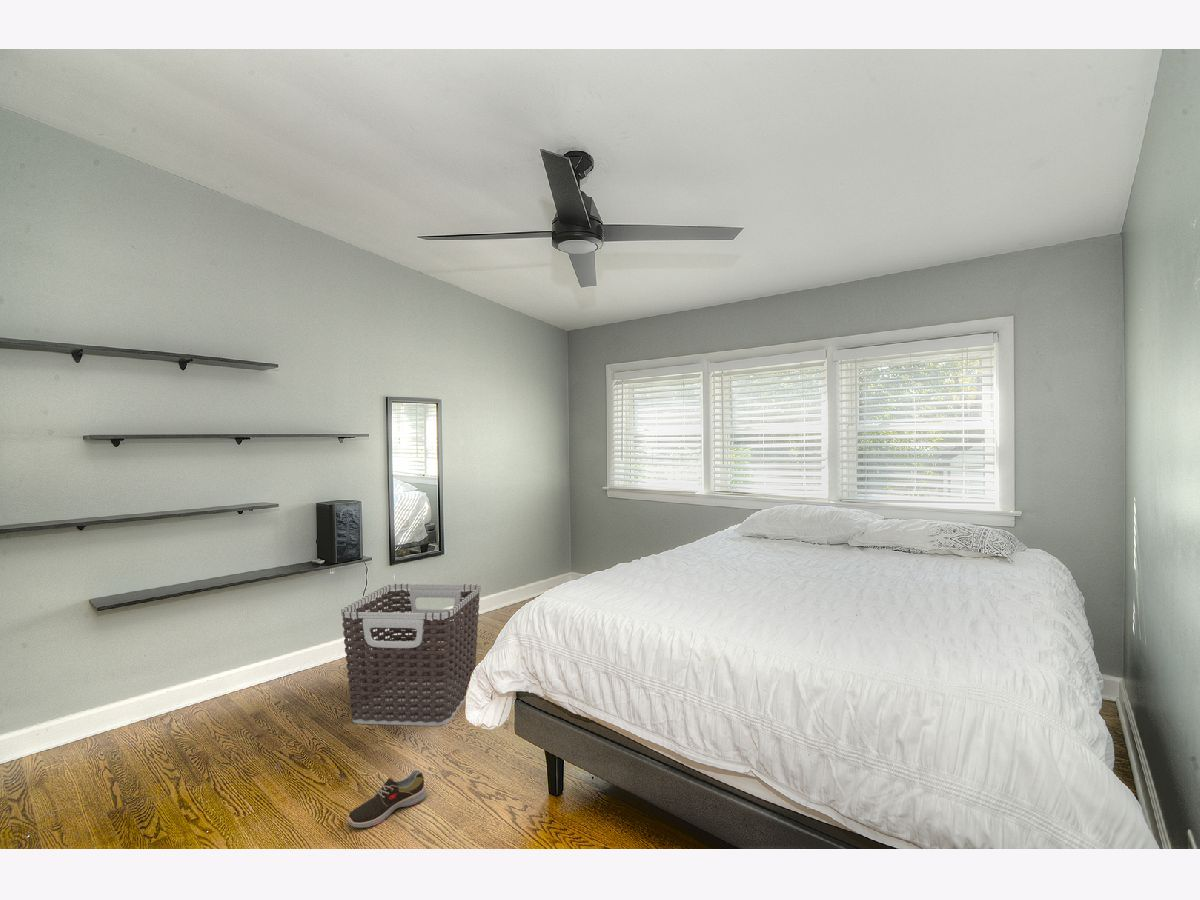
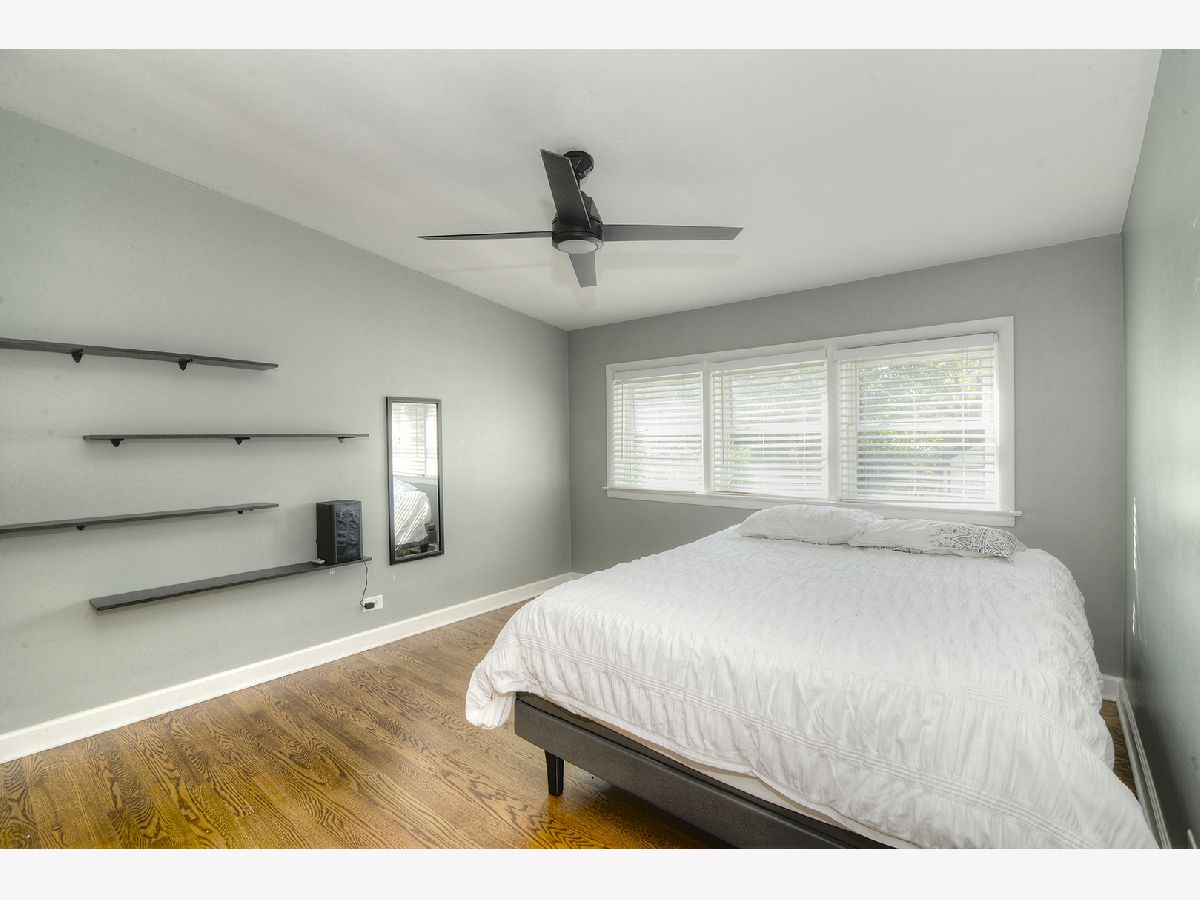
- clothes hamper [340,583,481,727]
- shoe [346,769,427,829]
